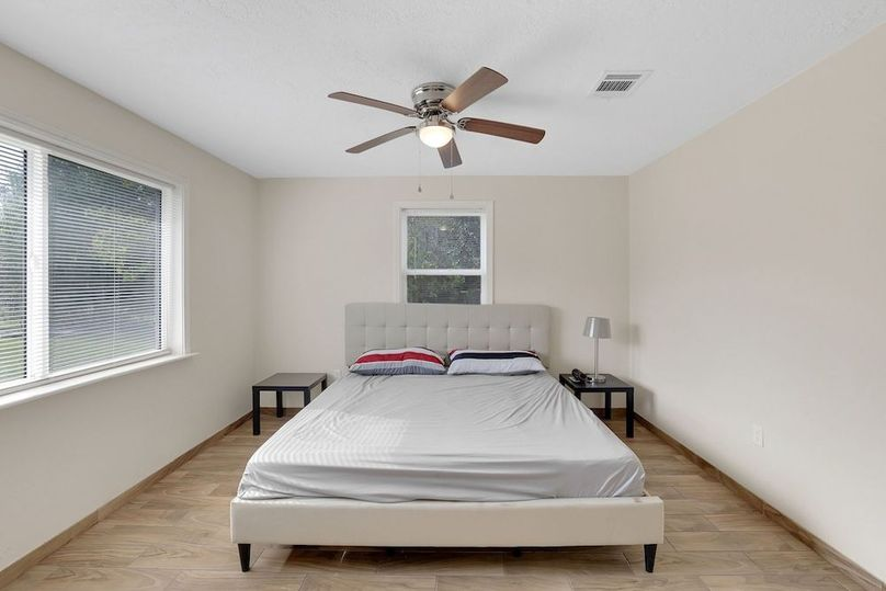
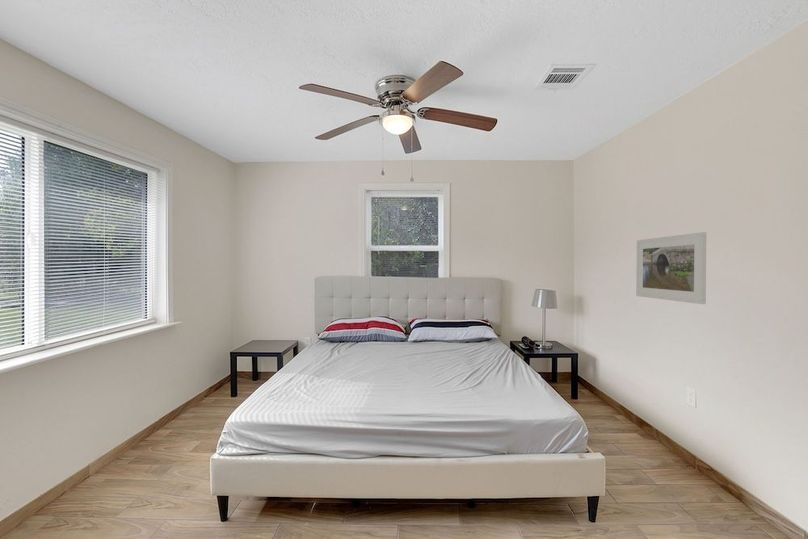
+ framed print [635,231,707,305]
